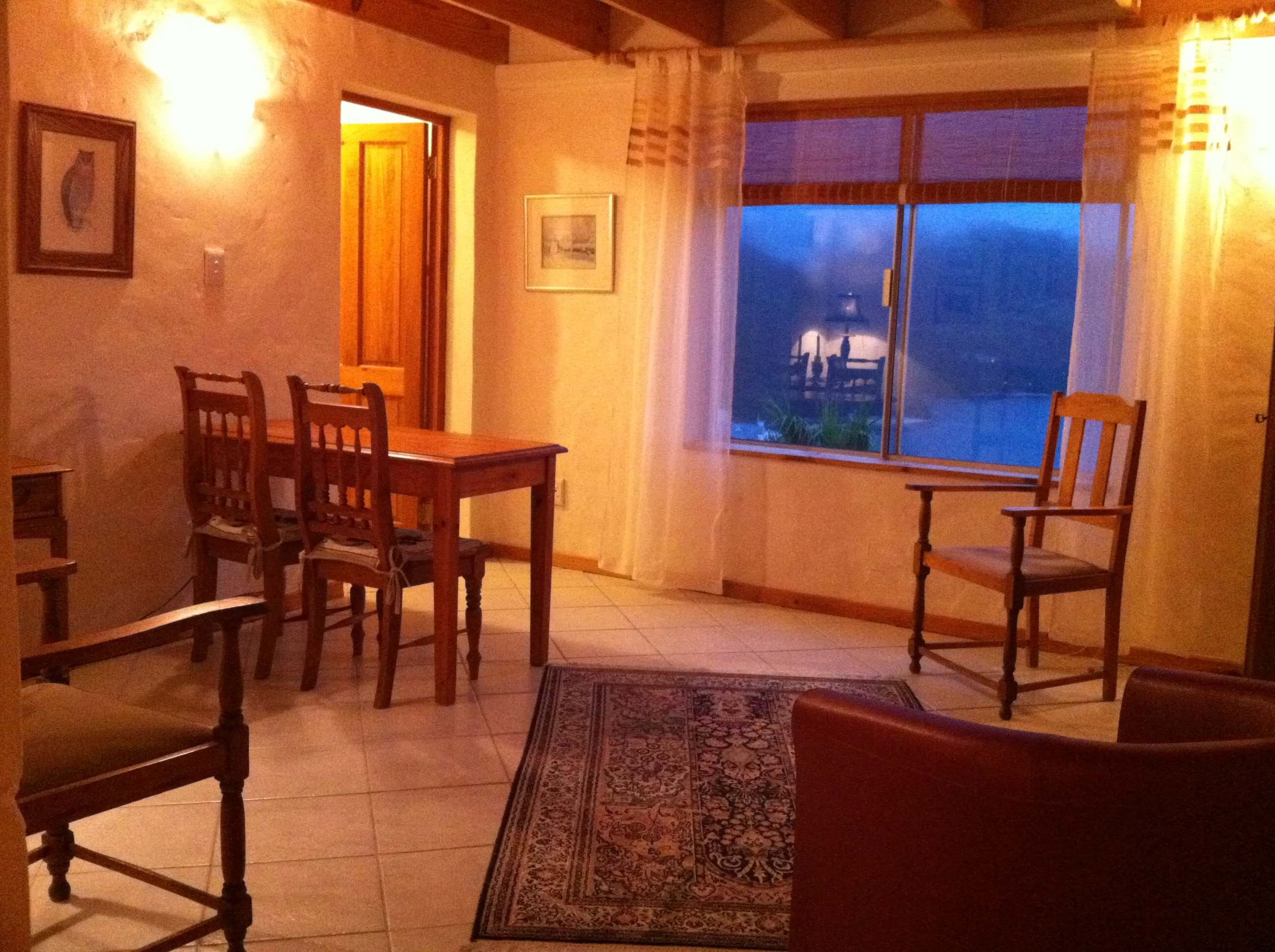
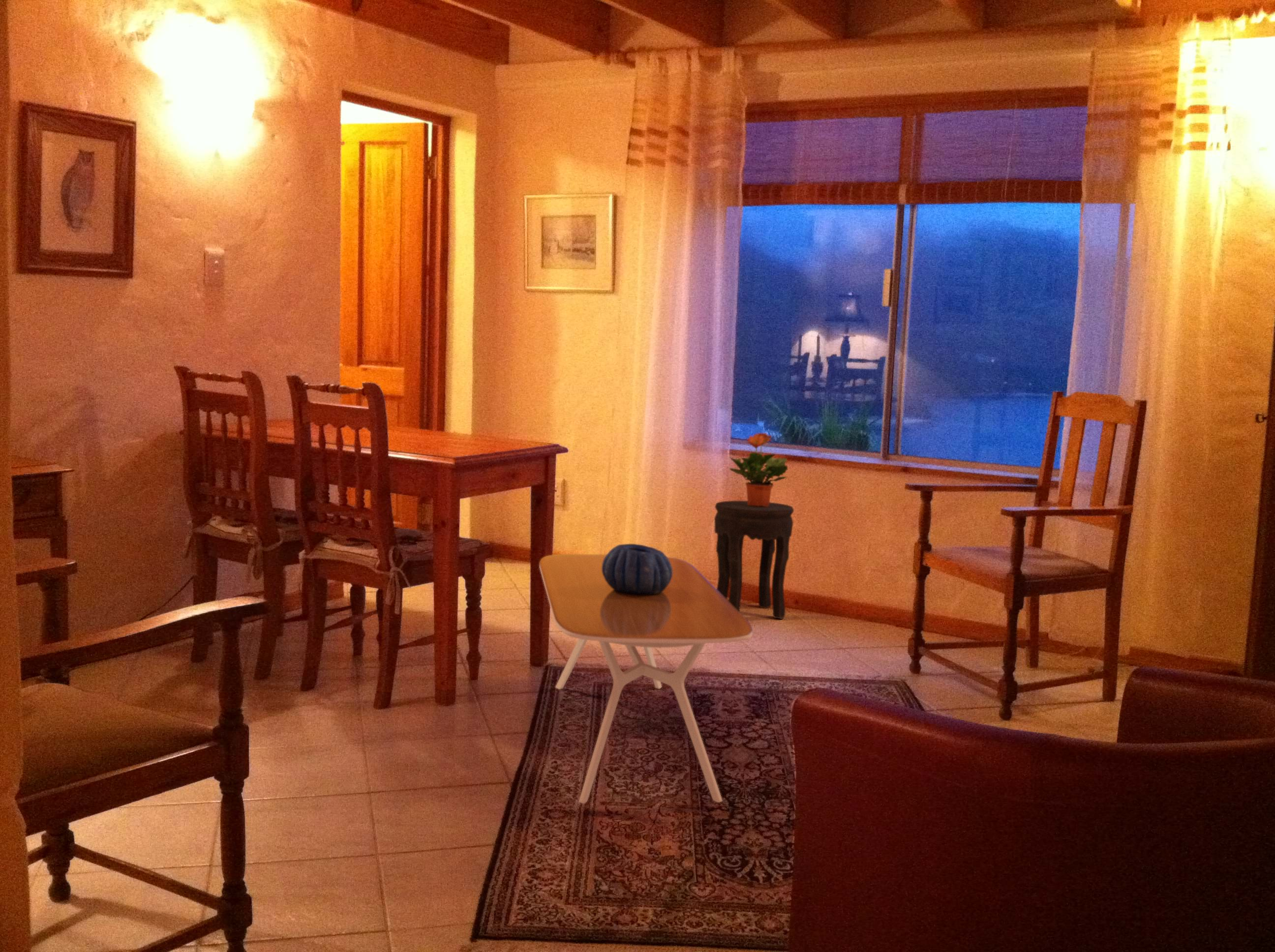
+ potted plant [729,432,788,507]
+ side table [714,500,794,620]
+ decorative bowl [602,543,672,595]
+ coffee table [539,554,753,804]
